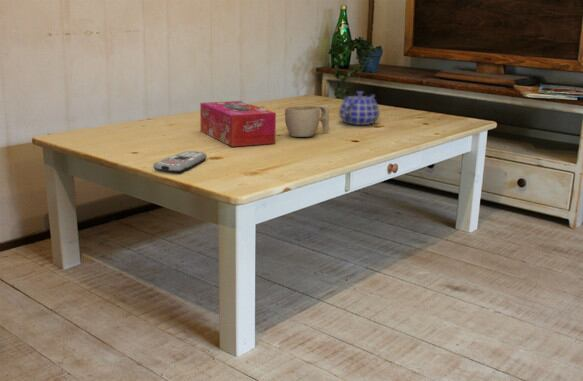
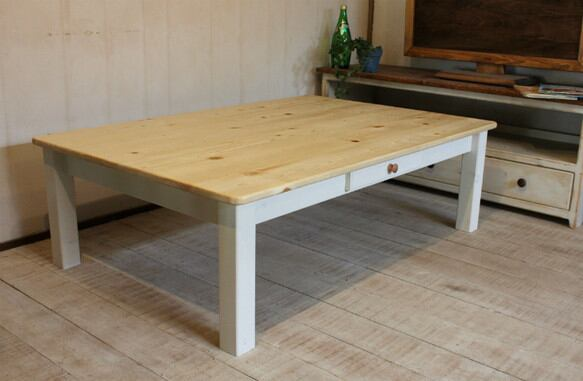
- tissue box [199,100,277,148]
- teapot [338,90,380,126]
- cup [284,104,330,138]
- remote control [152,150,208,173]
